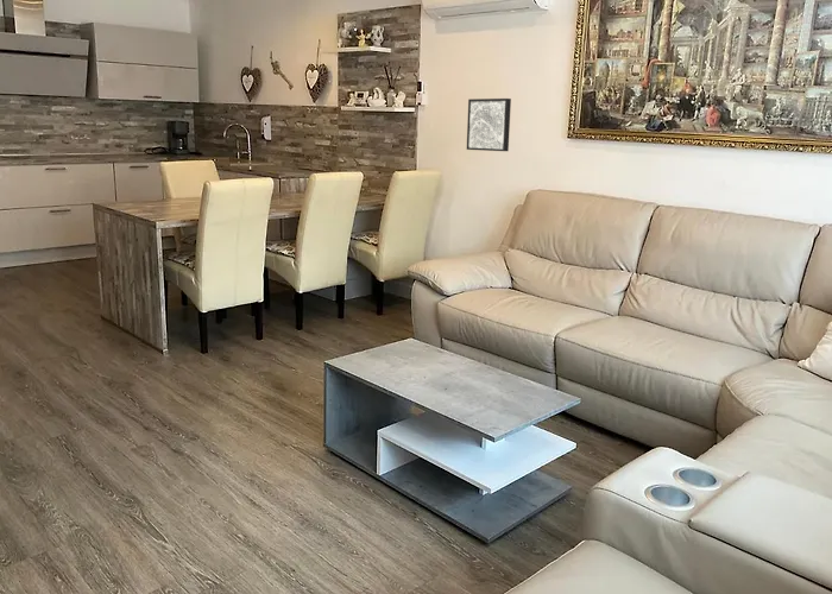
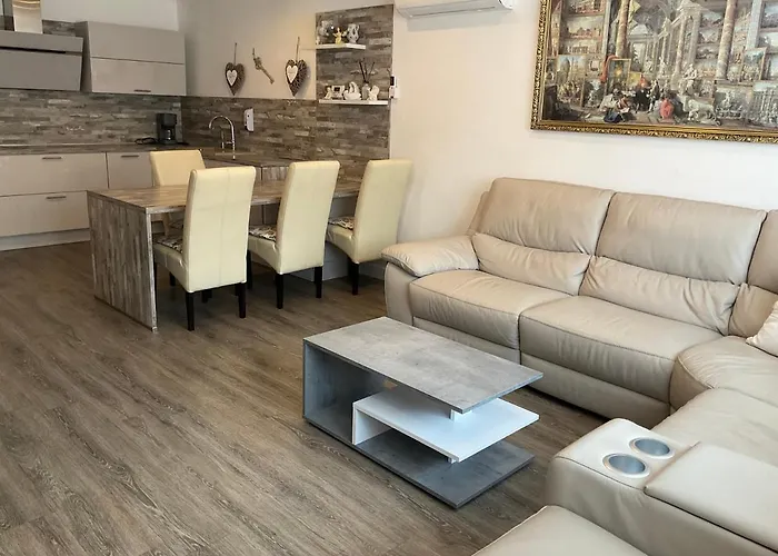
- wall art [466,97,512,152]
